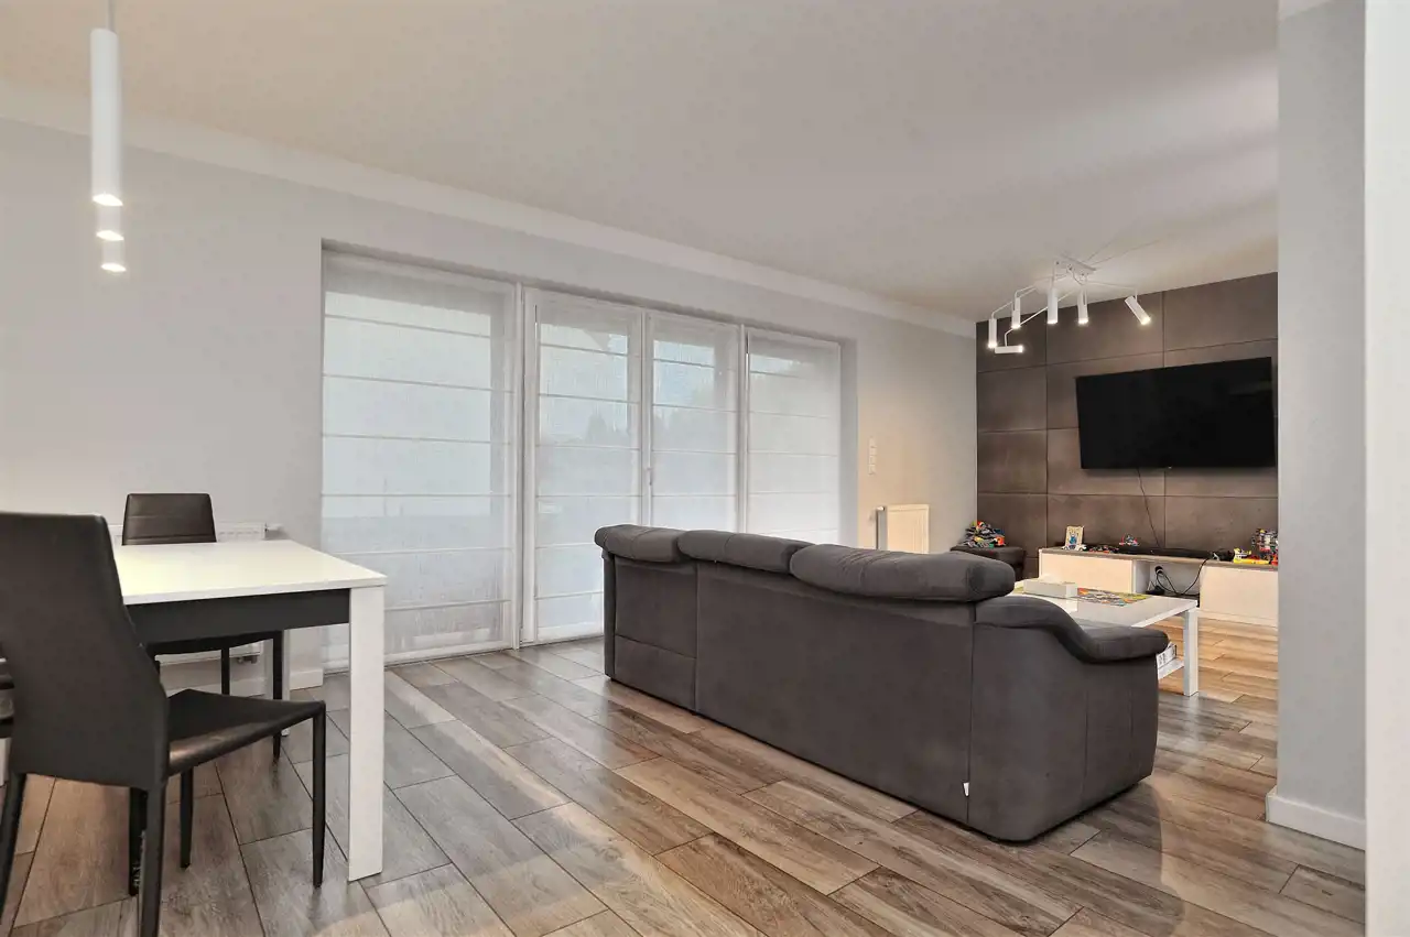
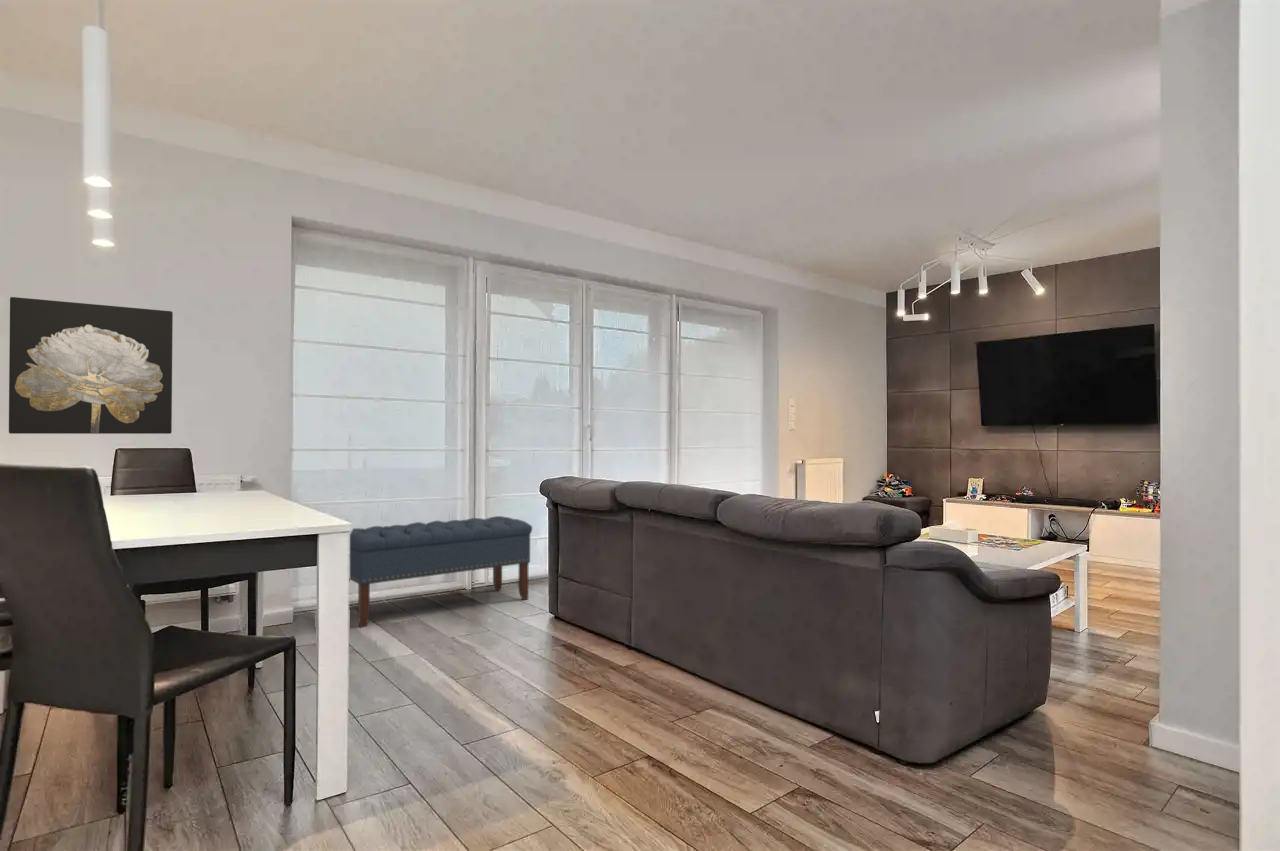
+ wall art [8,296,174,435]
+ bench [349,515,533,629]
